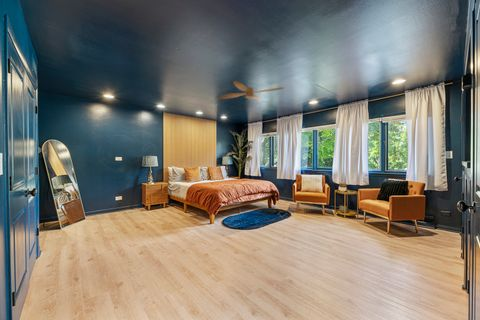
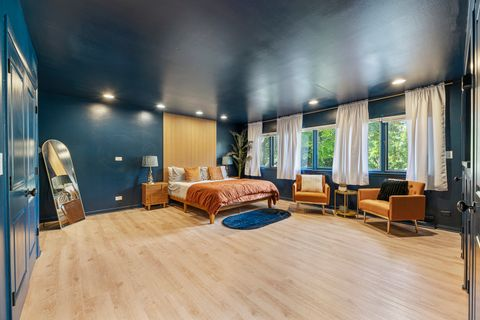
- ceiling fan [218,80,286,103]
